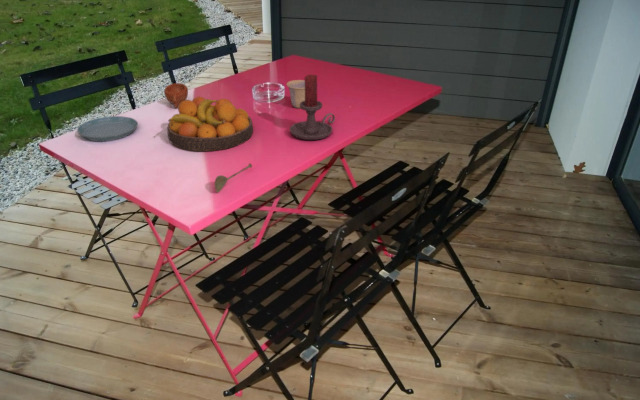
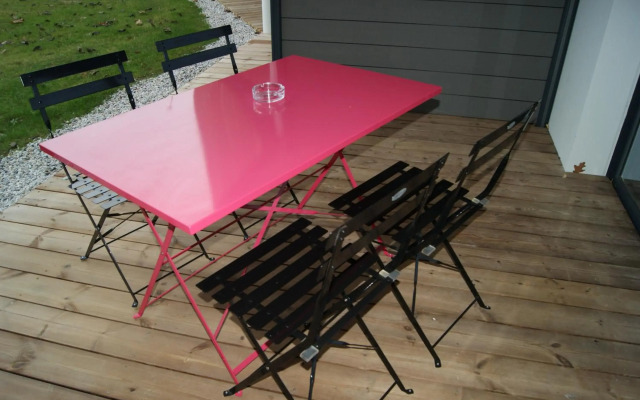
- saucer [76,115,139,142]
- fruit bowl [166,96,254,152]
- candle holder [289,73,336,141]
- cup [163,82,189,109]
- soupspoon [214,162,253,194]
- cup [285,79,305,109]
